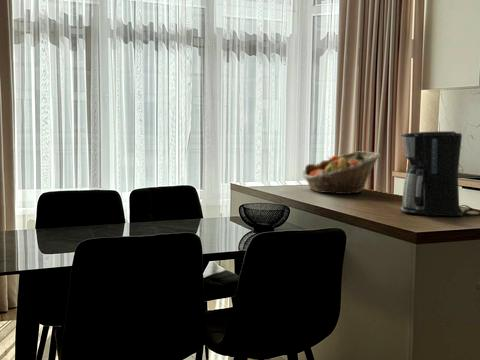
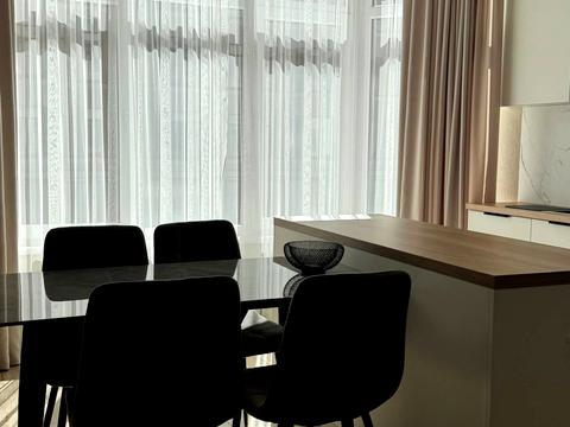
- fruit basket [301,151,381,195]
- coffee maker [400,130,480,217]
